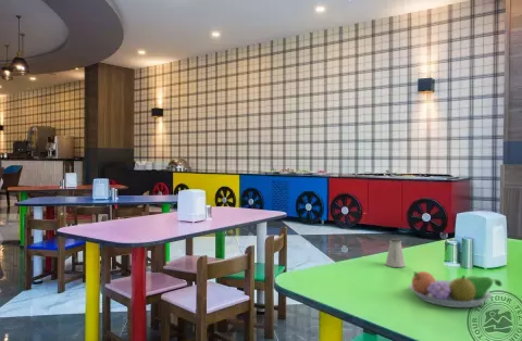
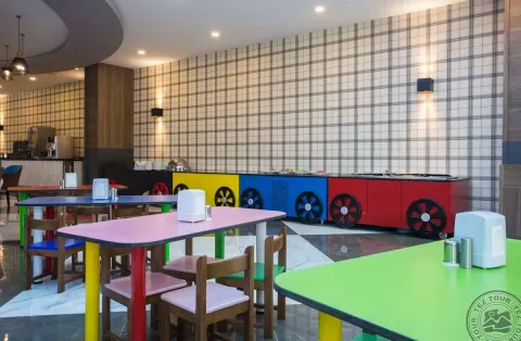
- saltshaker [385,238,407,268]
- fruit bowl [408,270,502,308]
